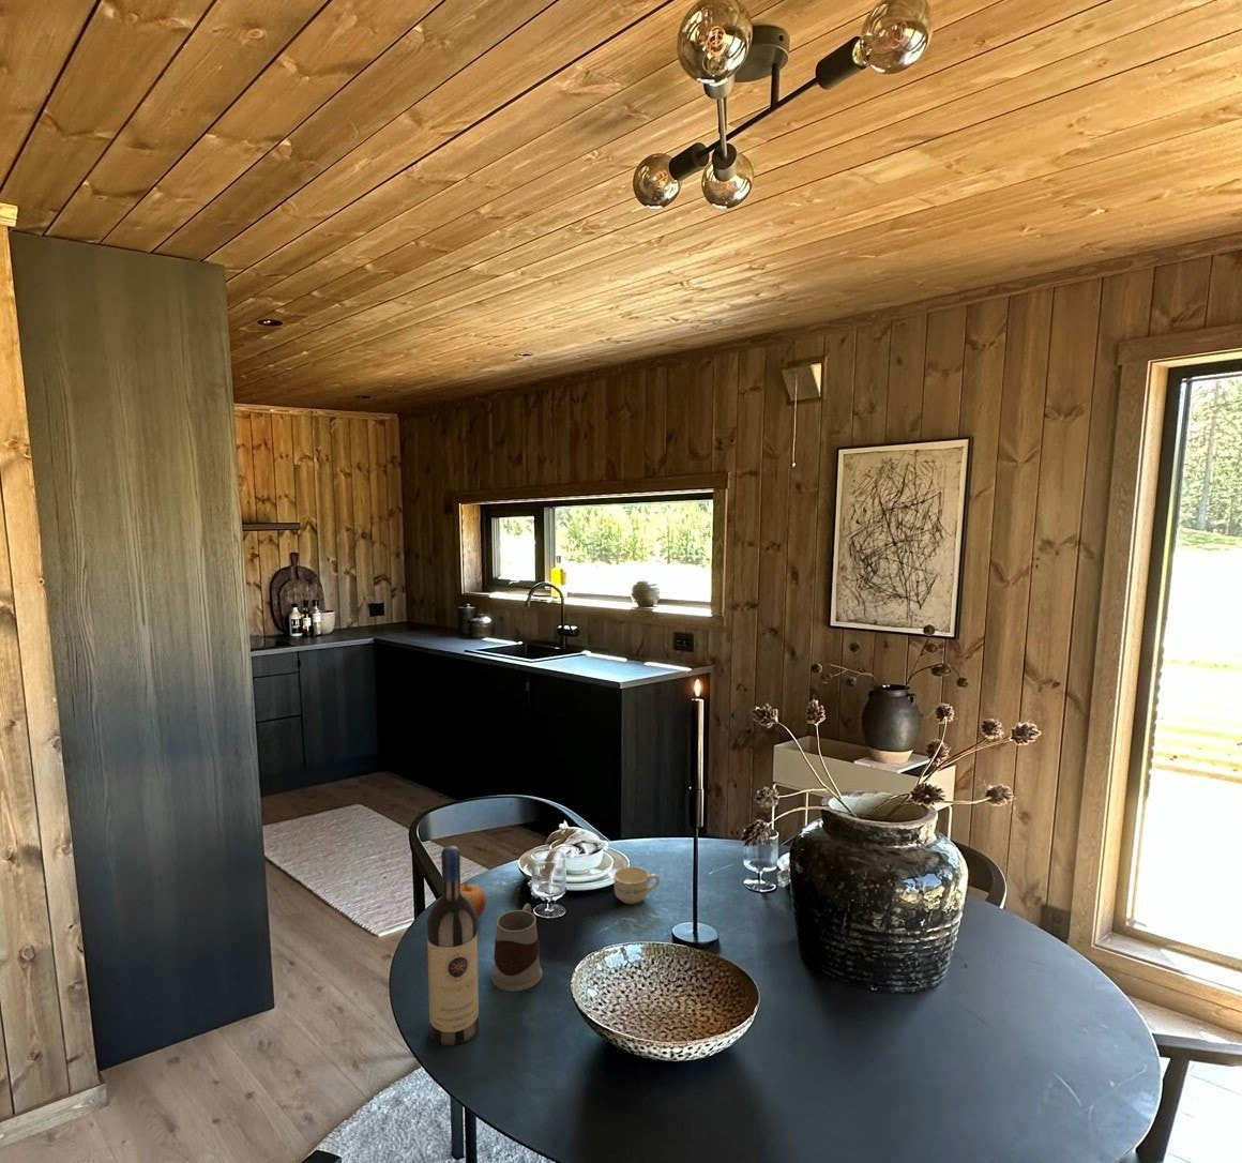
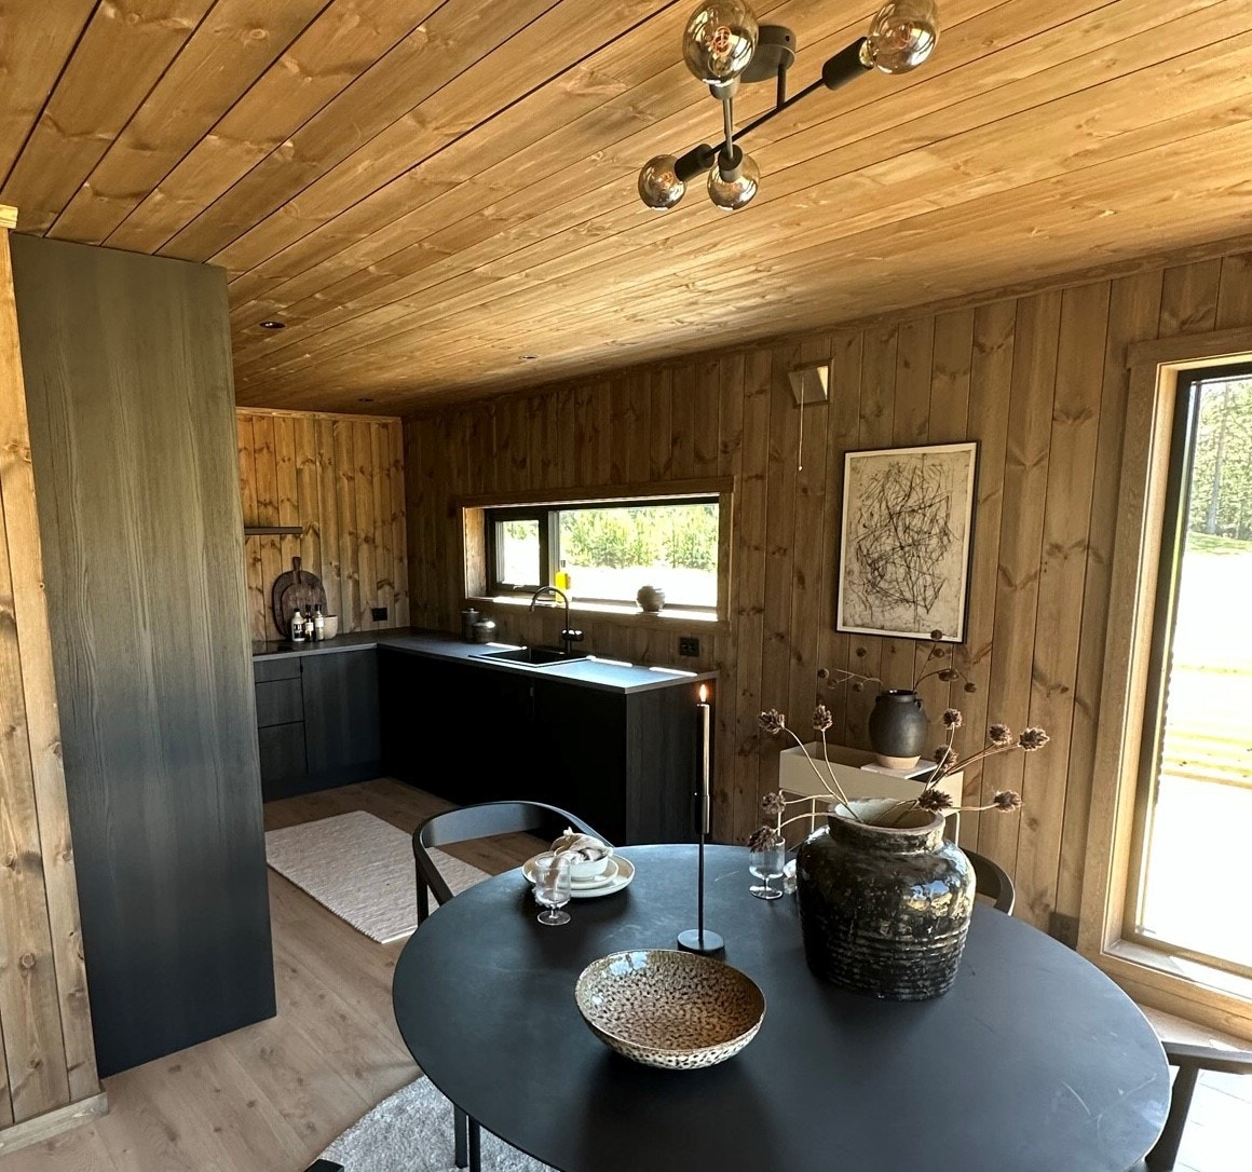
- cup [613,866,661,905]
- apple [460,881,487,921]
- wine bottle [426,845,480,1046]
- mug [490,903,543,991]
